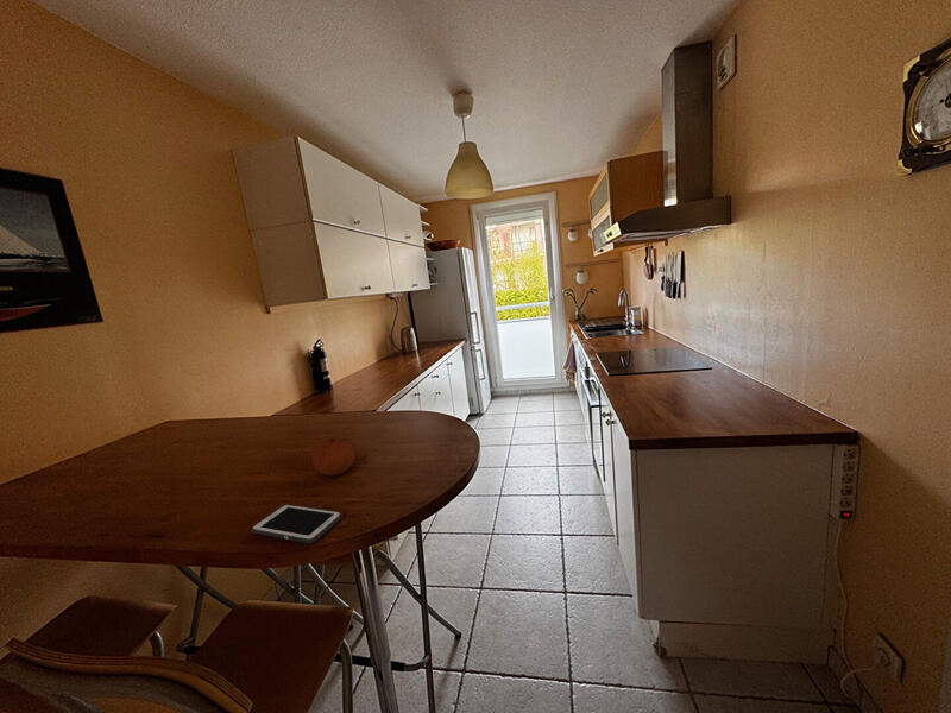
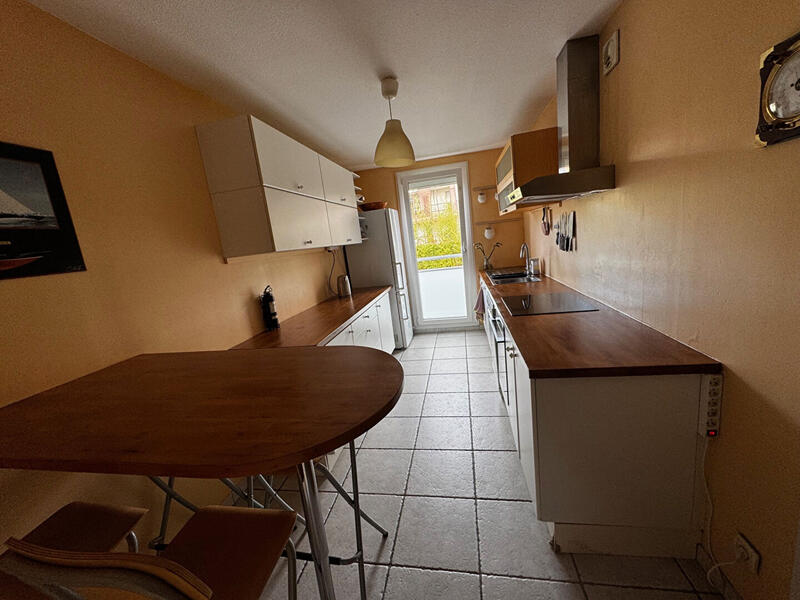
- fruit [311,437,357,477]
- cell phone [250,504,344,544]
